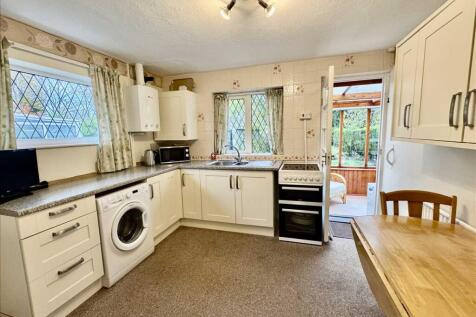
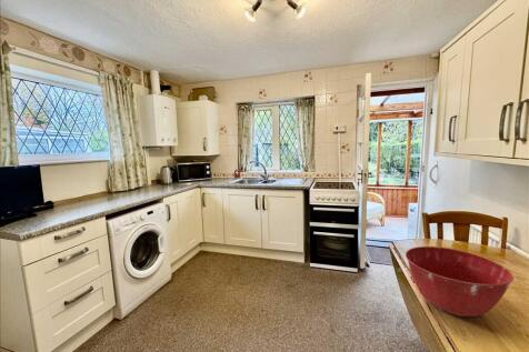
+ mixing bowl [405,245,515,318]
